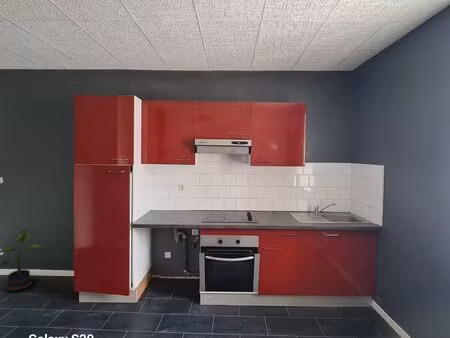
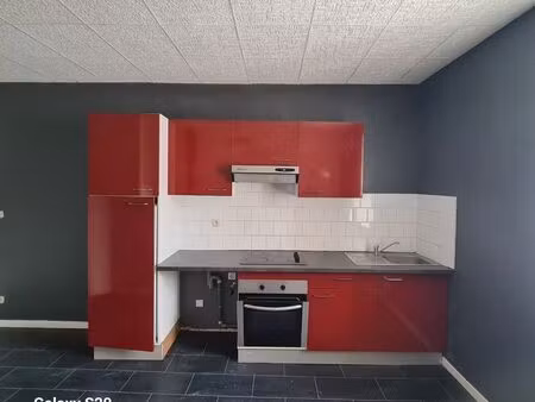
- potted plant [0,228,47,293]
